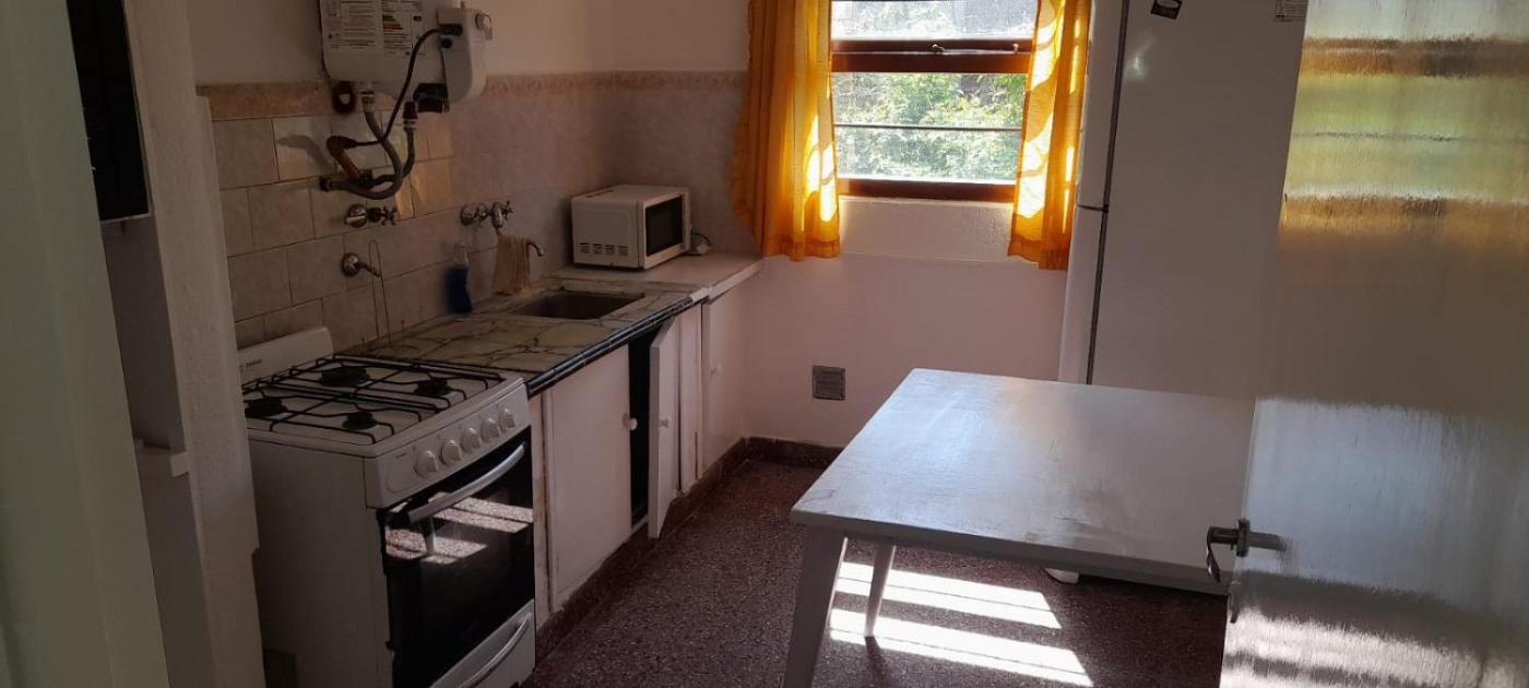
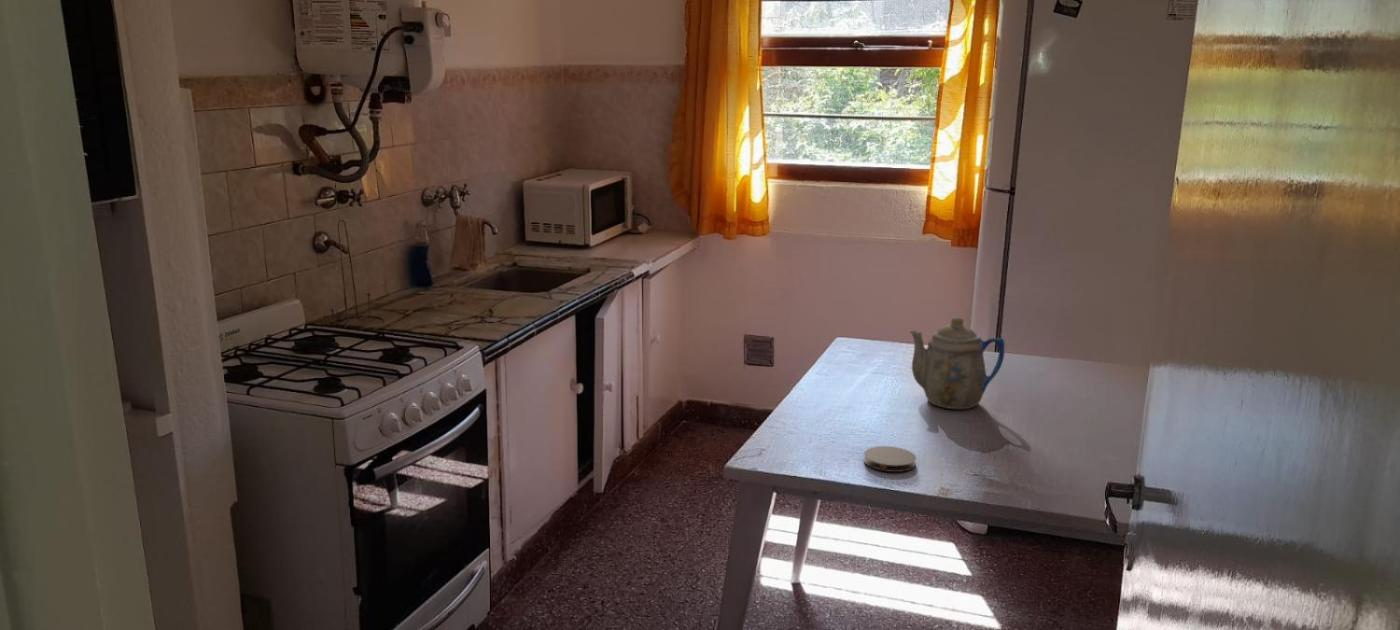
+ teapot [909,316,1006,410]
+ coaster [863,445,917,473]
